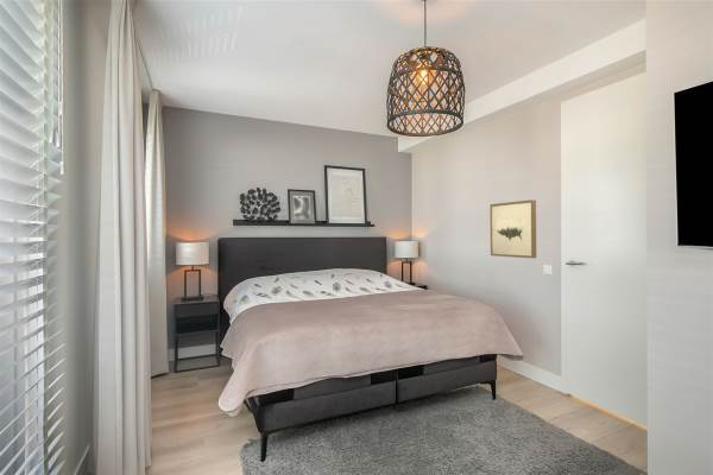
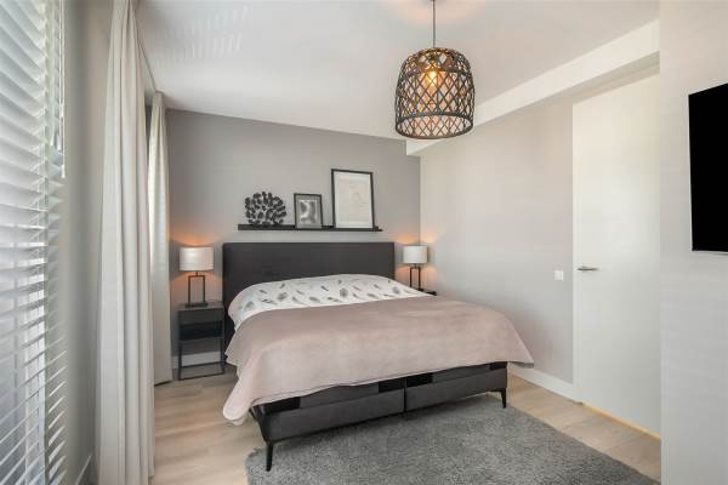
- wall art [490,198,537,259]
